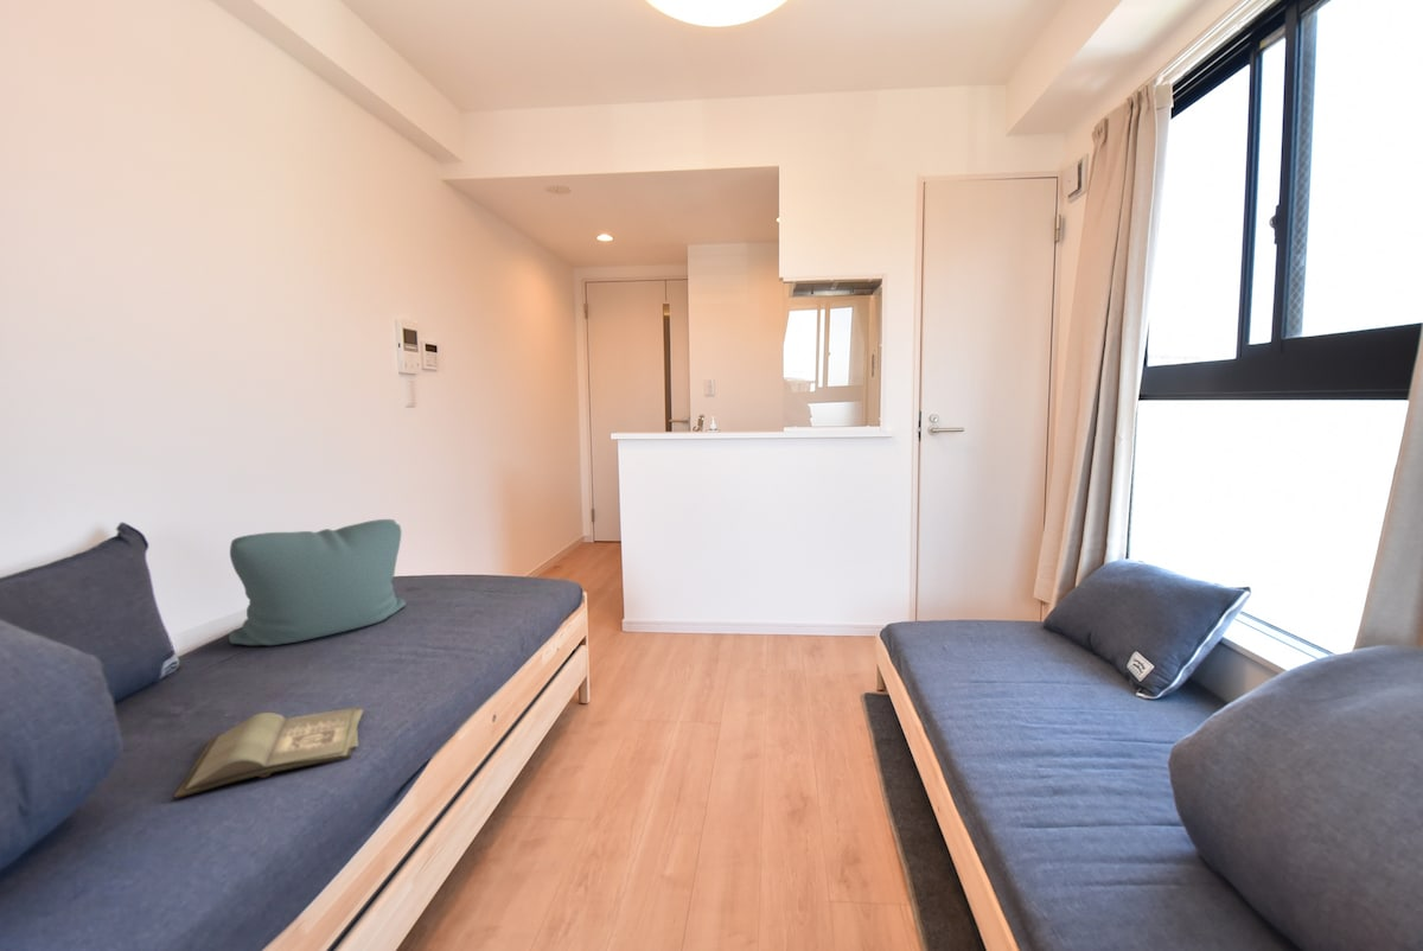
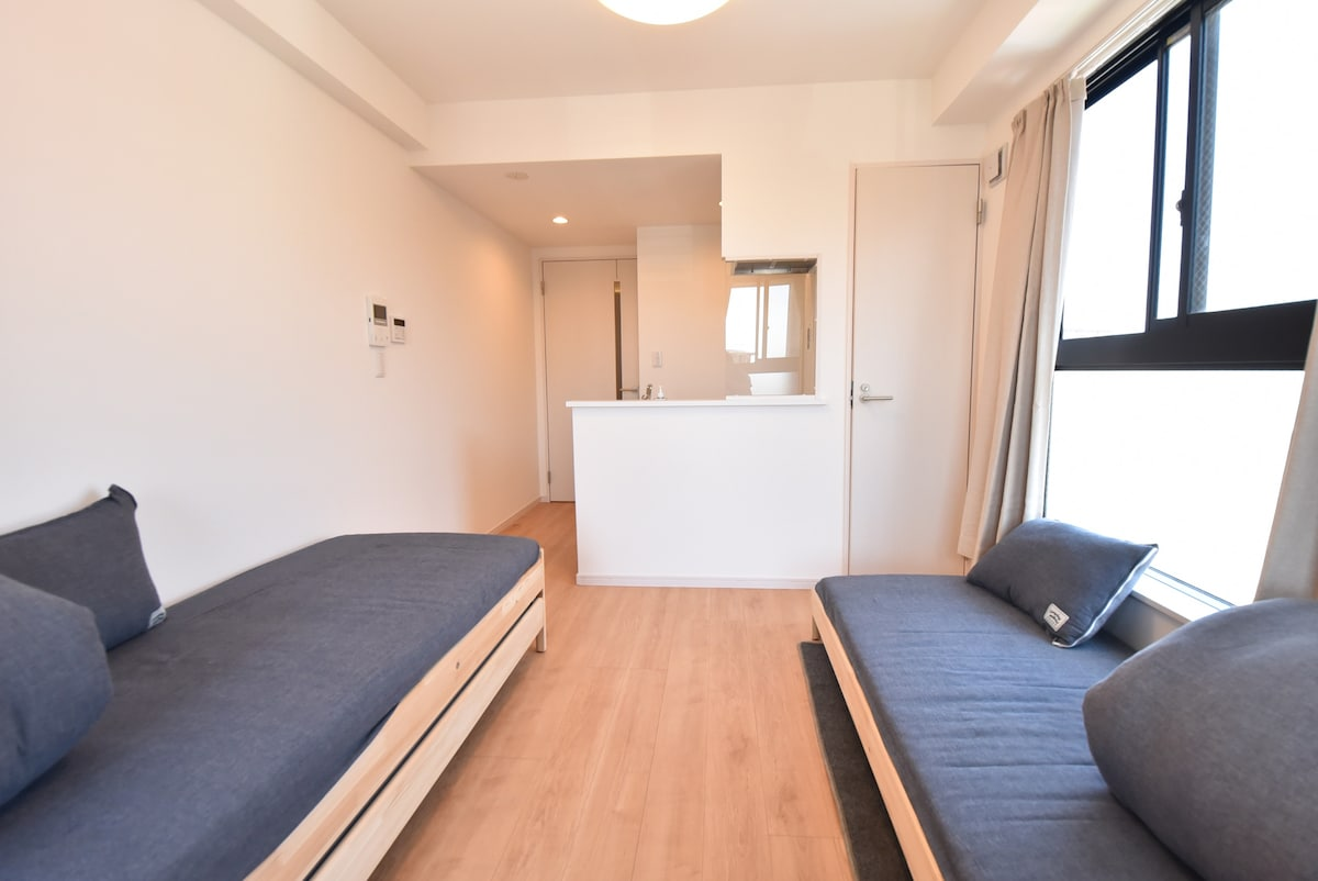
- hardback book [173,707,365,800]
- cushion [228,518,407,646]
